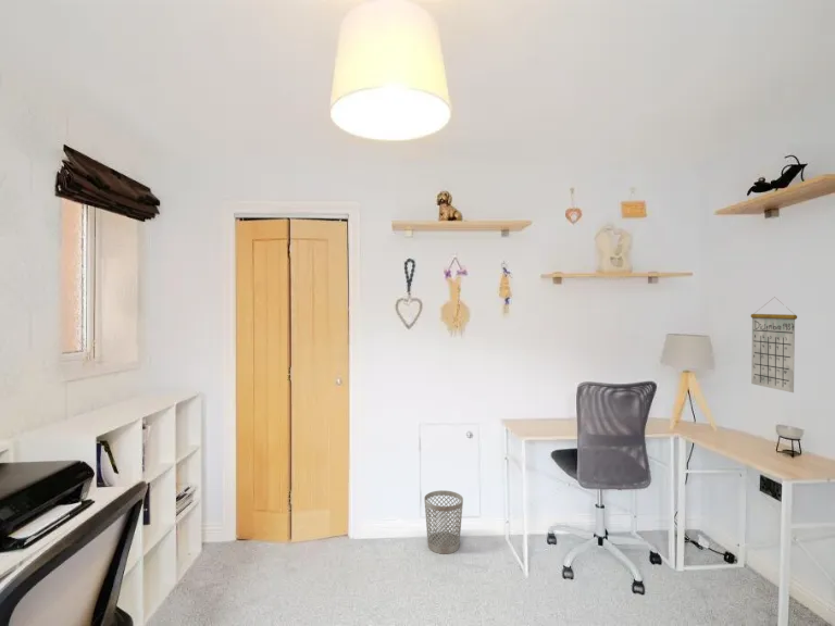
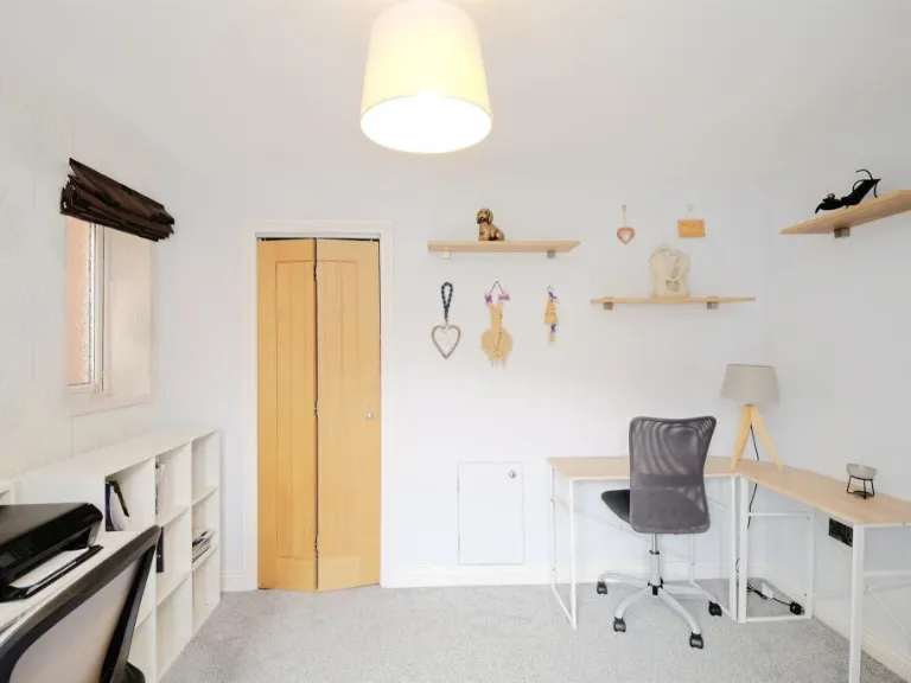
- wastebasket [423,489,464,555]
- calendar [750,296,798,393]
